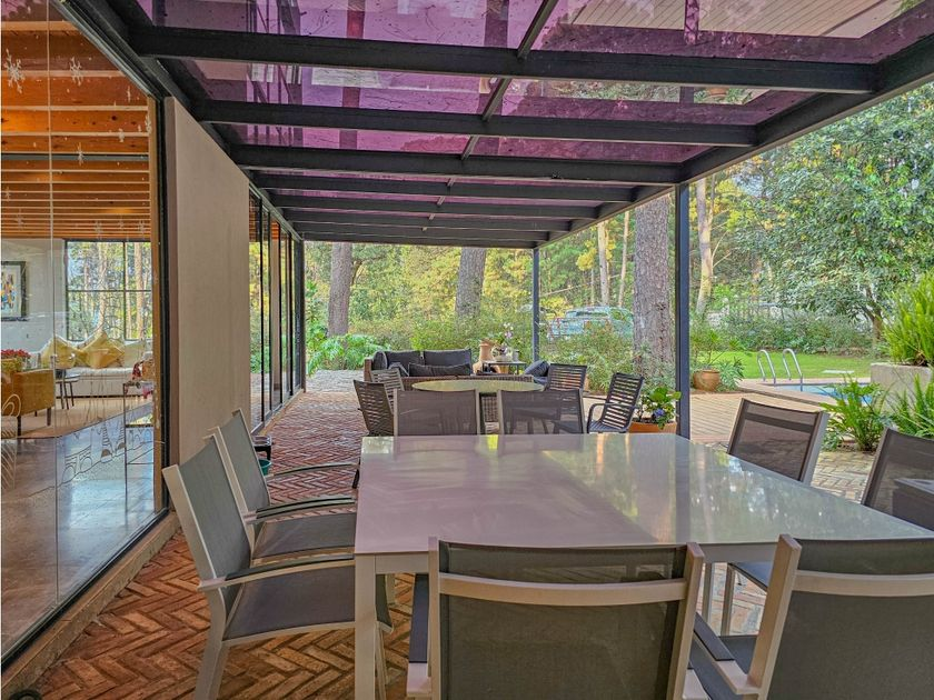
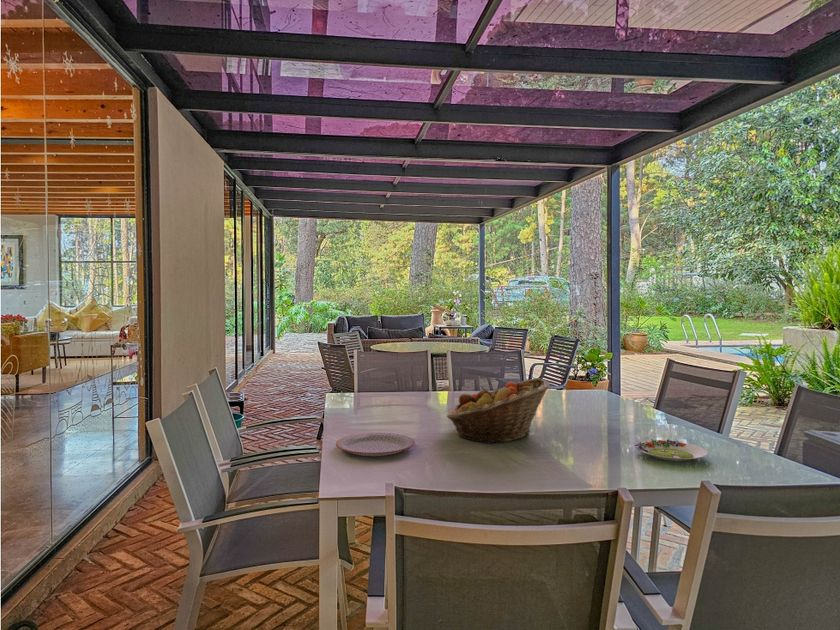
+ salad plate [633,438,709,462]
+ fruit basket [446,377,551,444]
+ plate [335,432,416,457]
